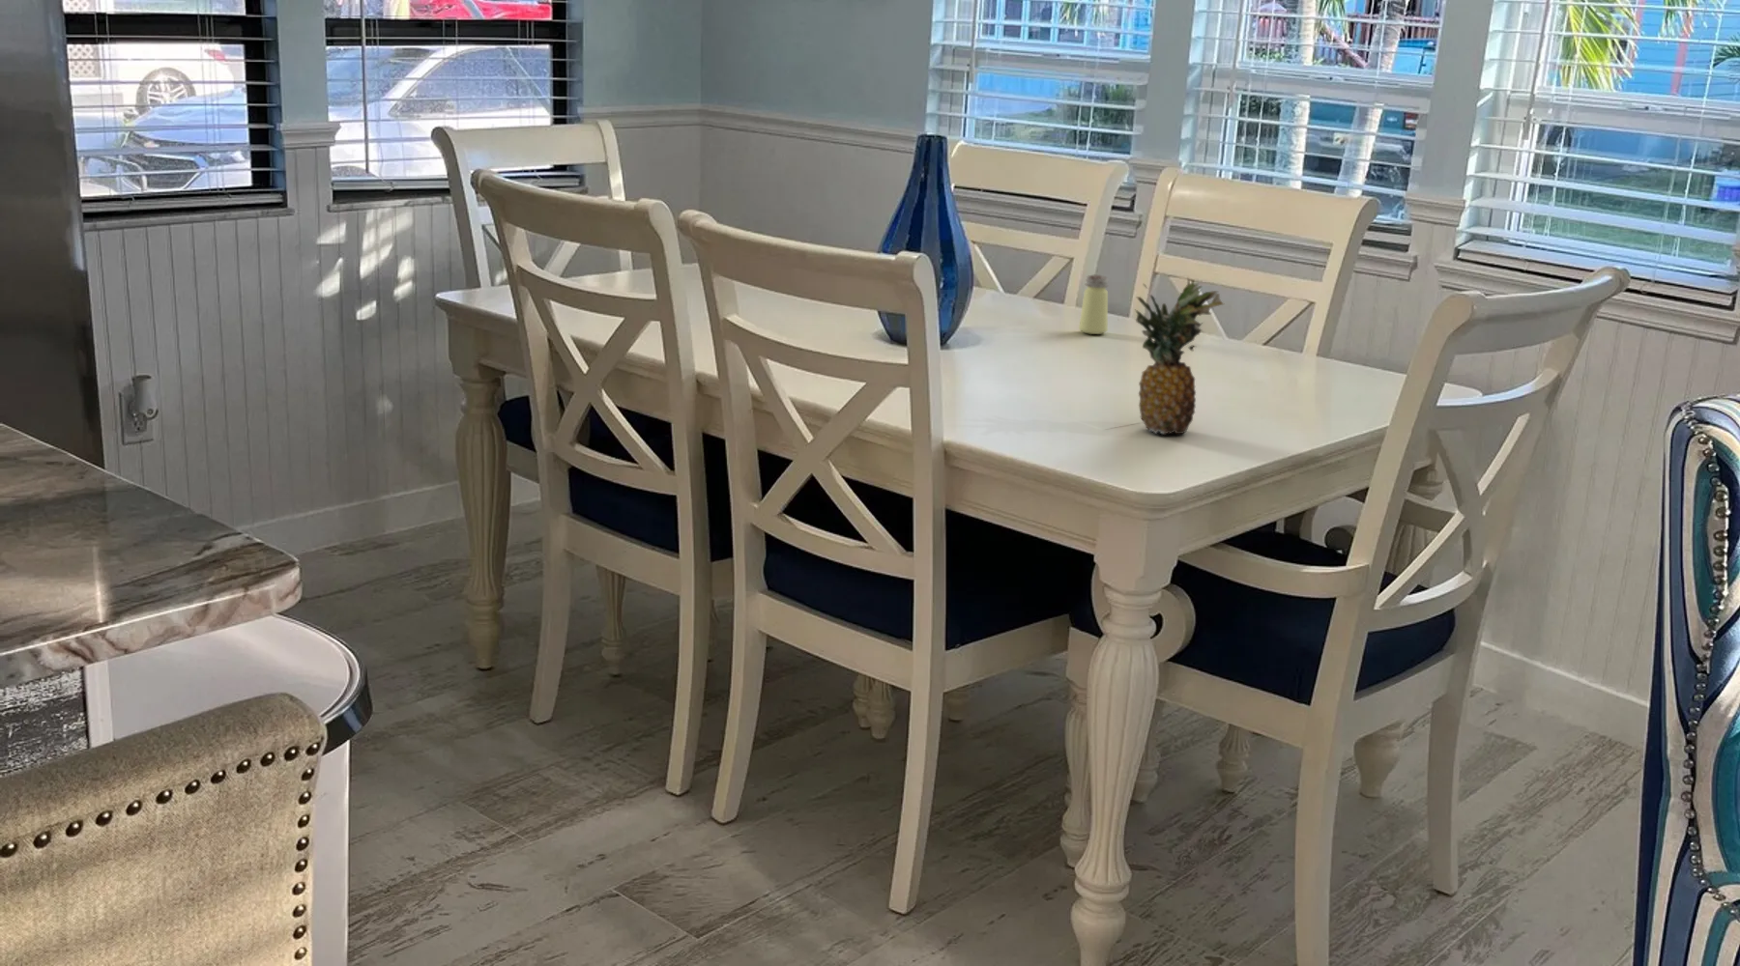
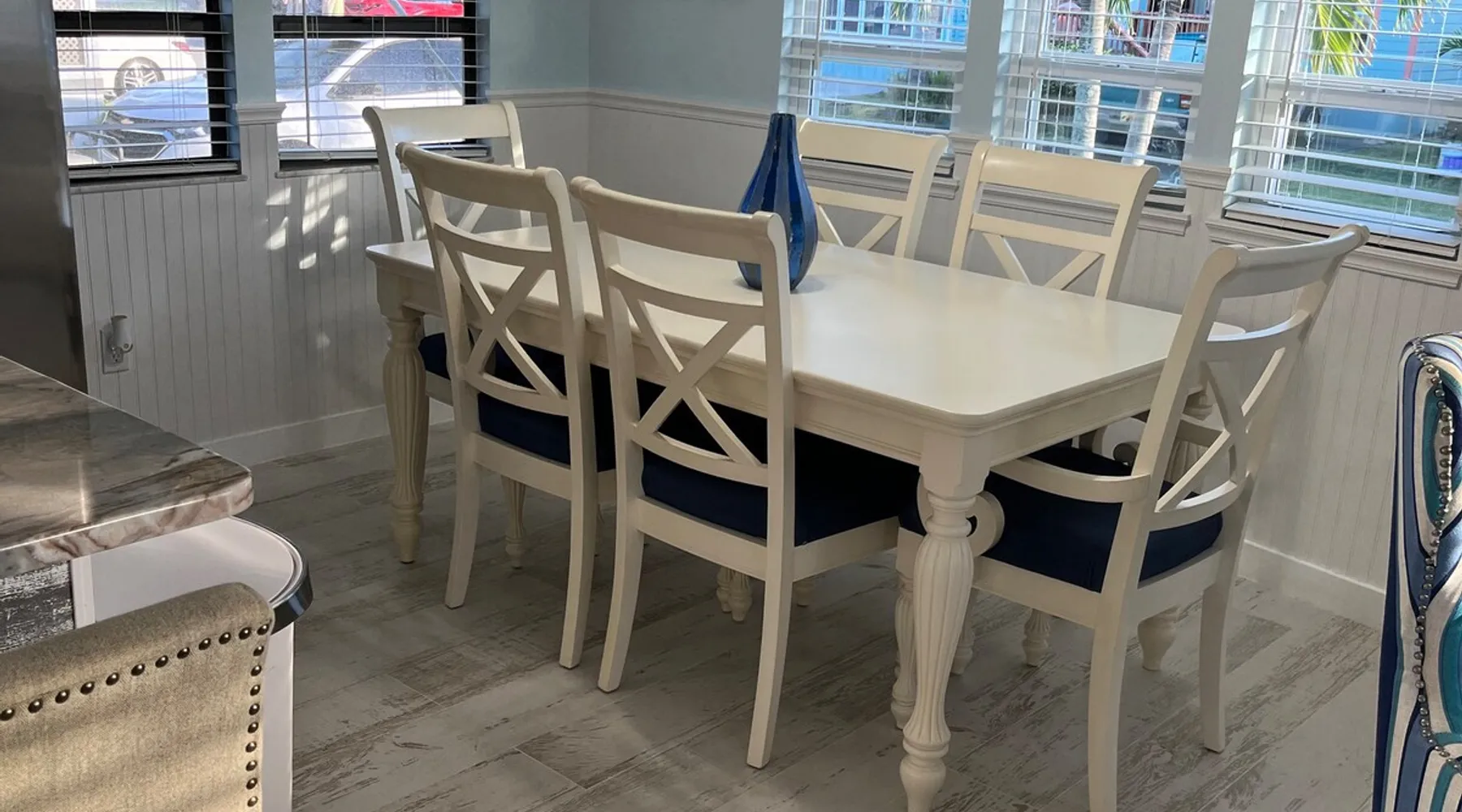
- saltshaker [1078,274,1109,335]
- fruit [1134,277,1225,435]
